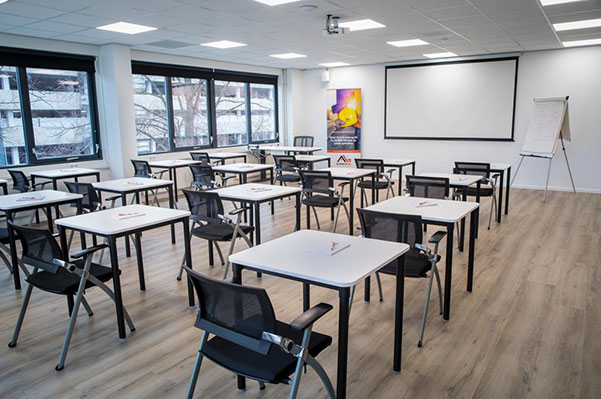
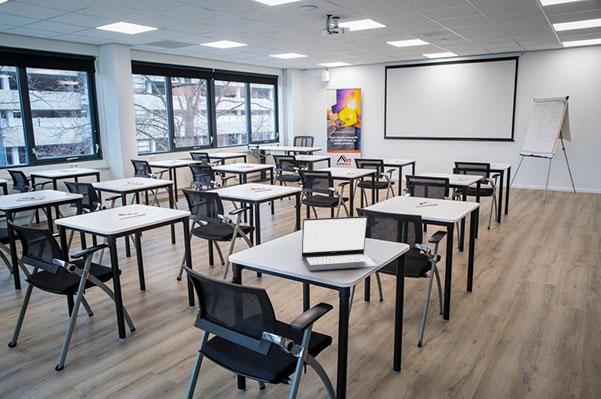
+ laptop [301,215,379,272]
